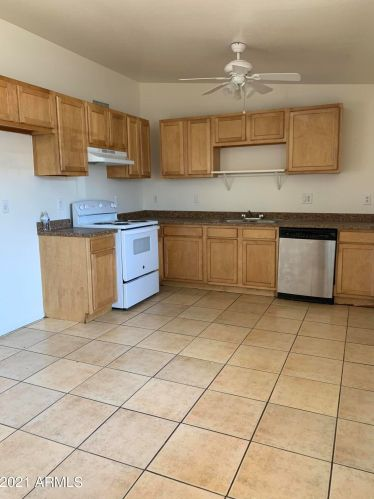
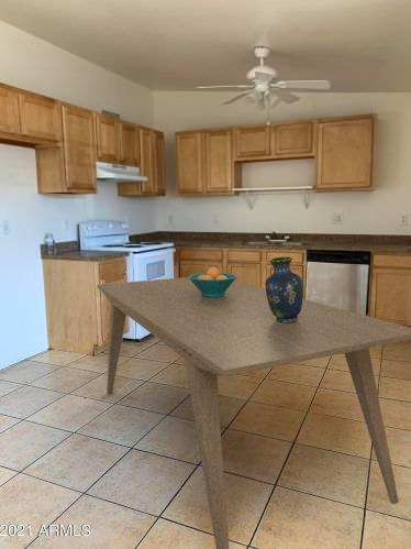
+ dining table [96,276,411,549]
+ vase [265,255,303,322]
+ fruit bowl [188,266,238,297]
